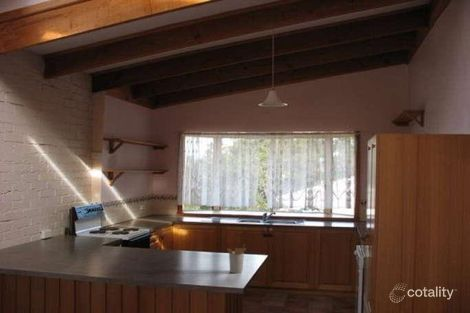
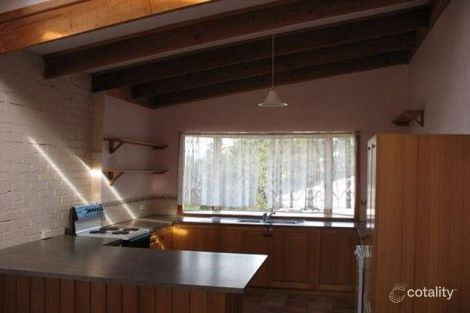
- utensil holder [226,243,247,274]
